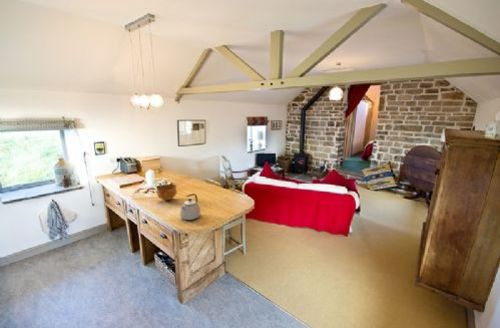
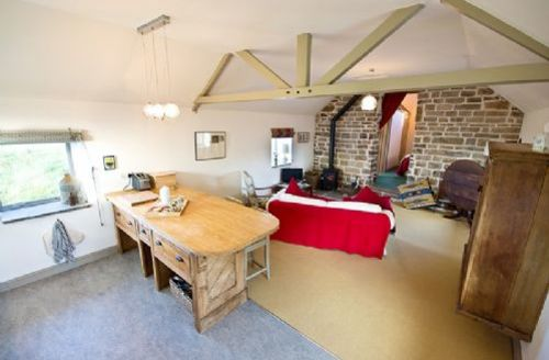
- bowl [156,183,178,201]
- kettle [179,193,202,221]
